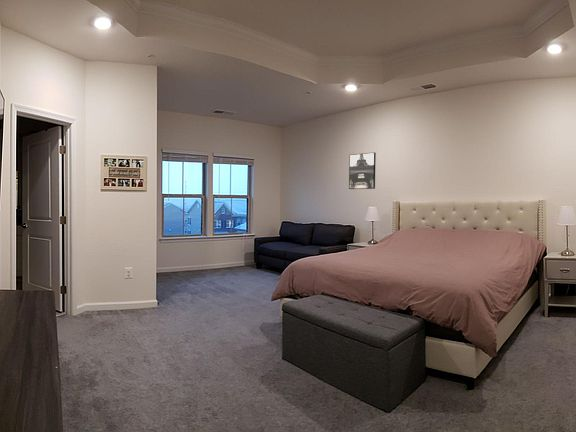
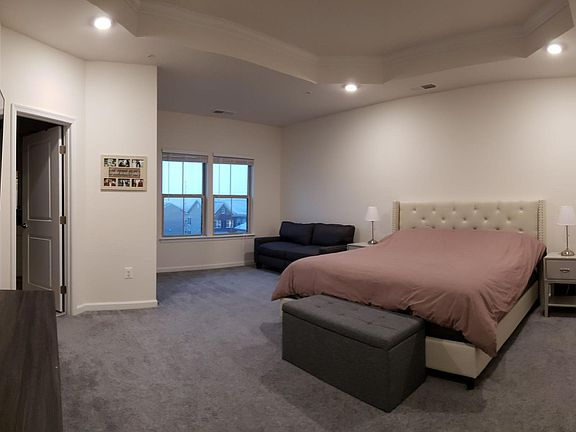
- wall art [348,151,377,190]
